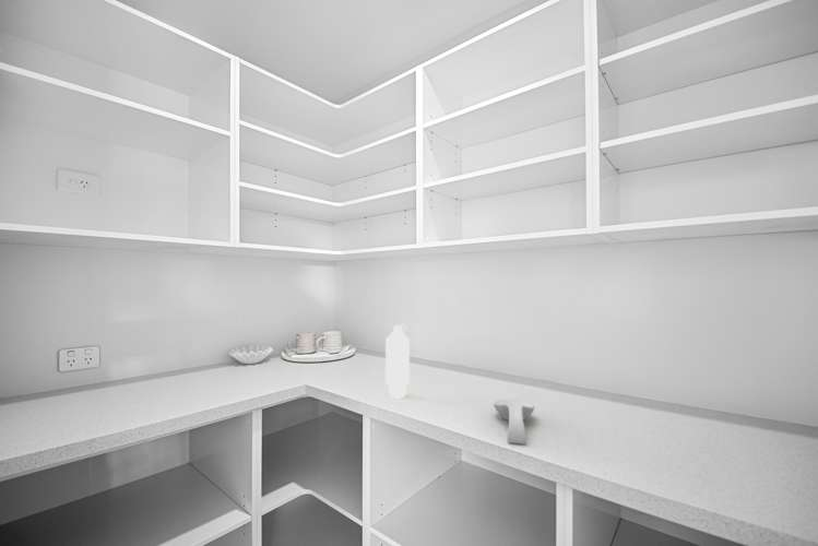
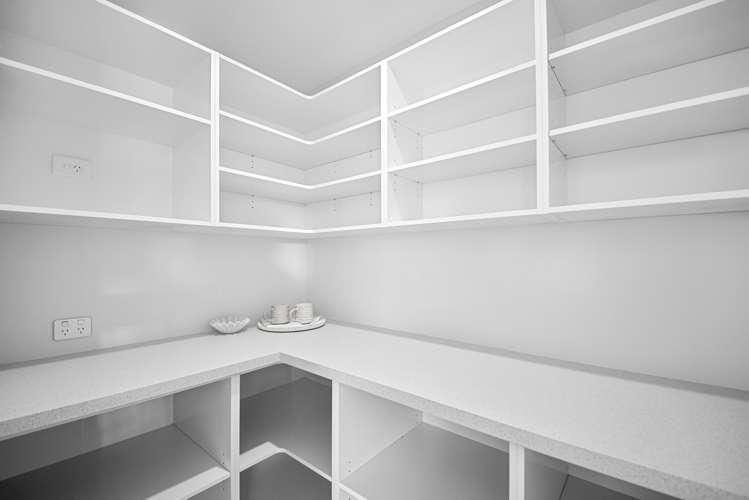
- spoon rest [493,399,535,446]
- canister [384,322,411,399]
